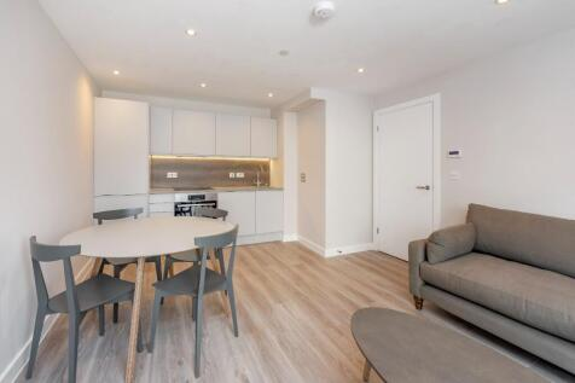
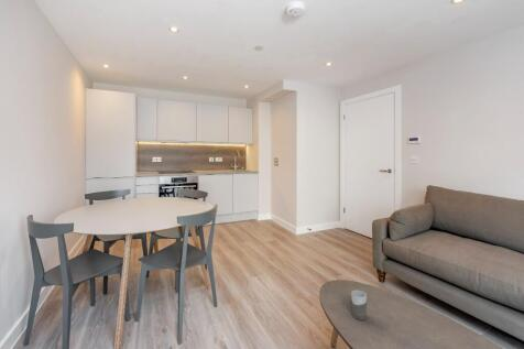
+ mug [342,290,368,320]
